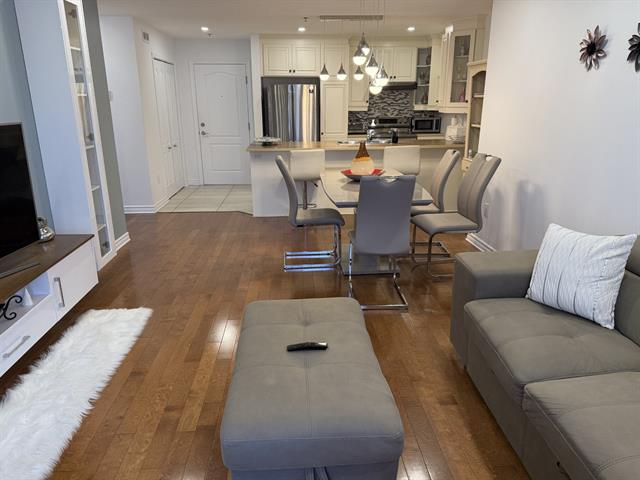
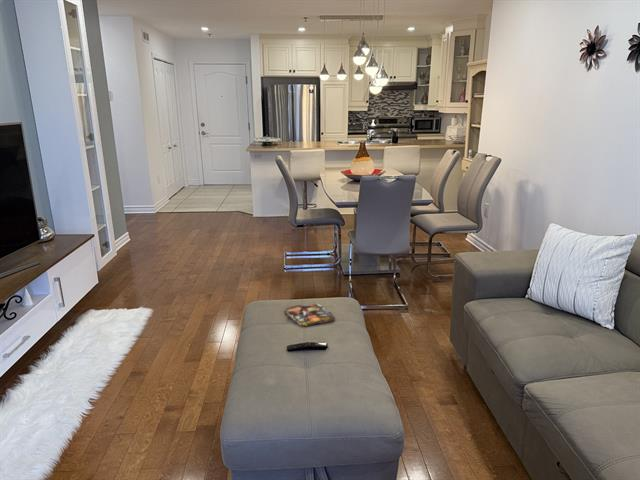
+ magazine [284,303,336,327]
